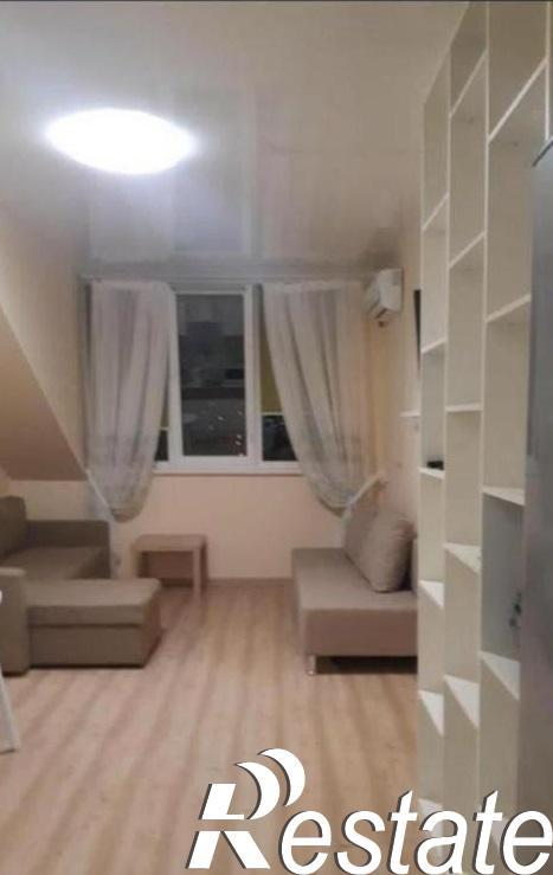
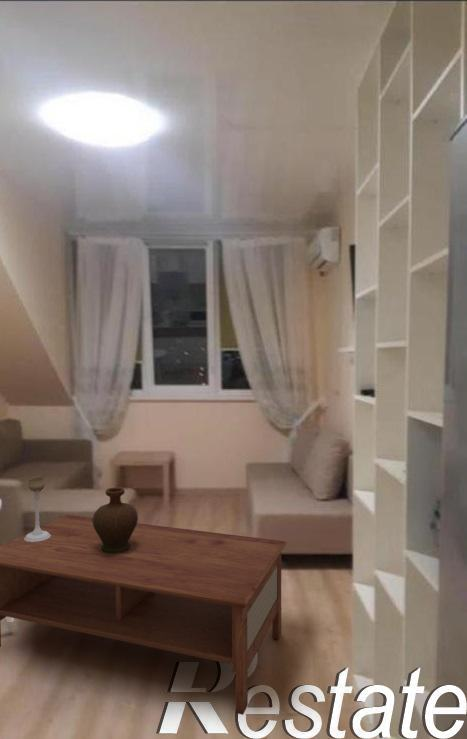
+ candle holder [24,475,51,542]
+ decorative vase [92,486,139,554]
+ coffee table [0,514,288,716]
